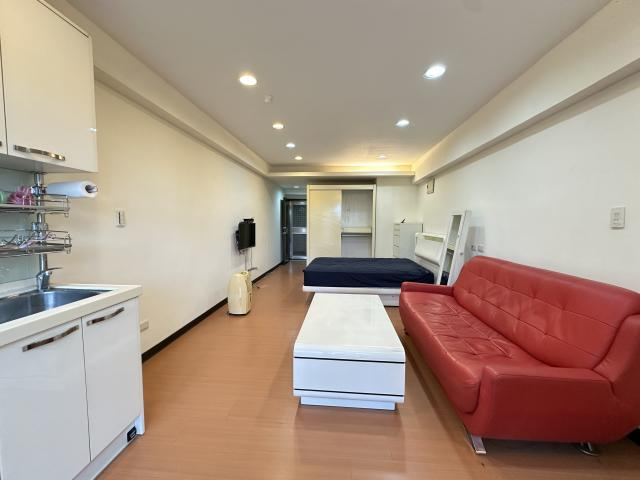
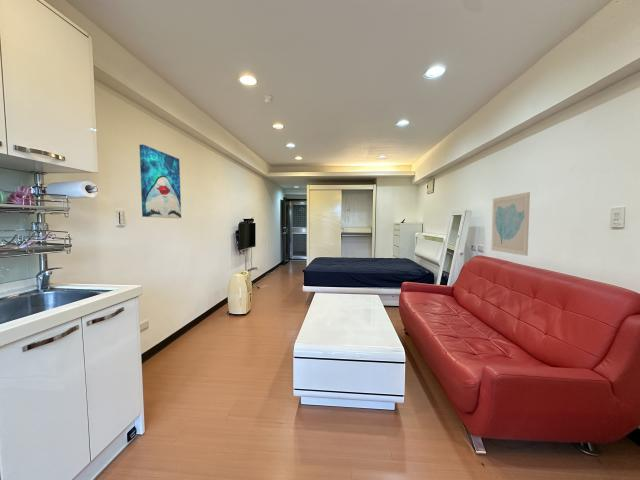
+ wall art [490,191,531,257]
+ wall art [138,143,182,219]
